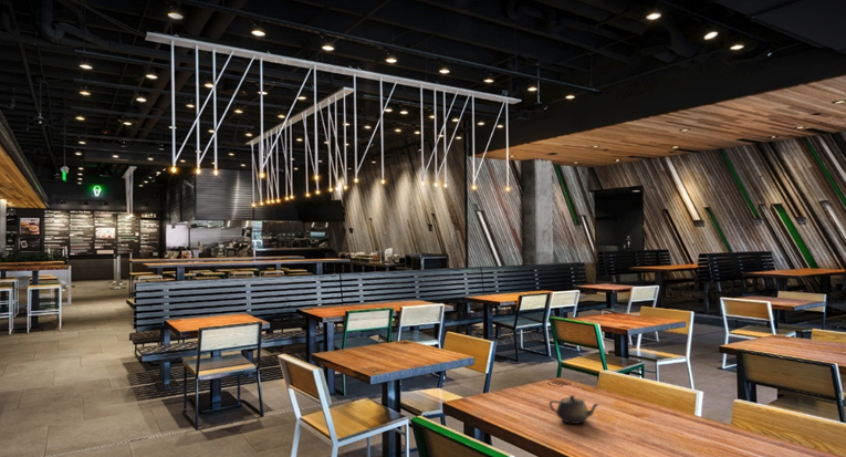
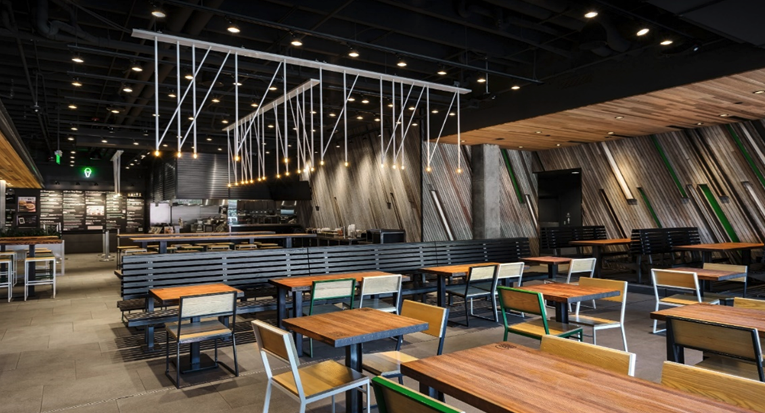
- teapot [549,394,600,425]
